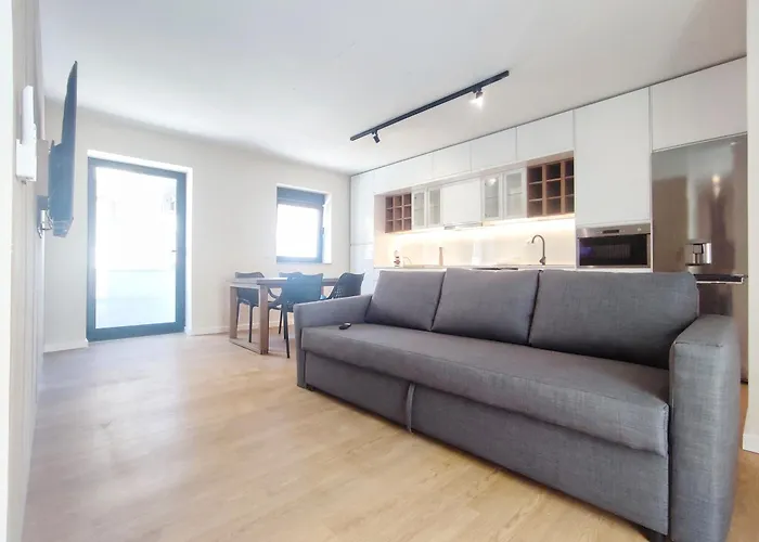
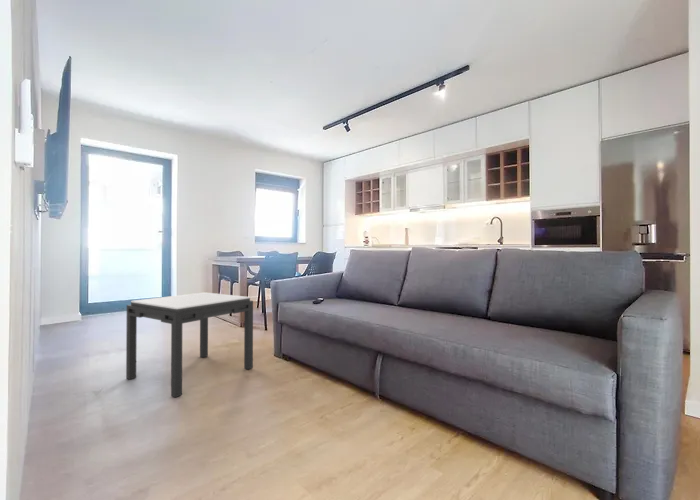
+ side table [125,291,254,398]
